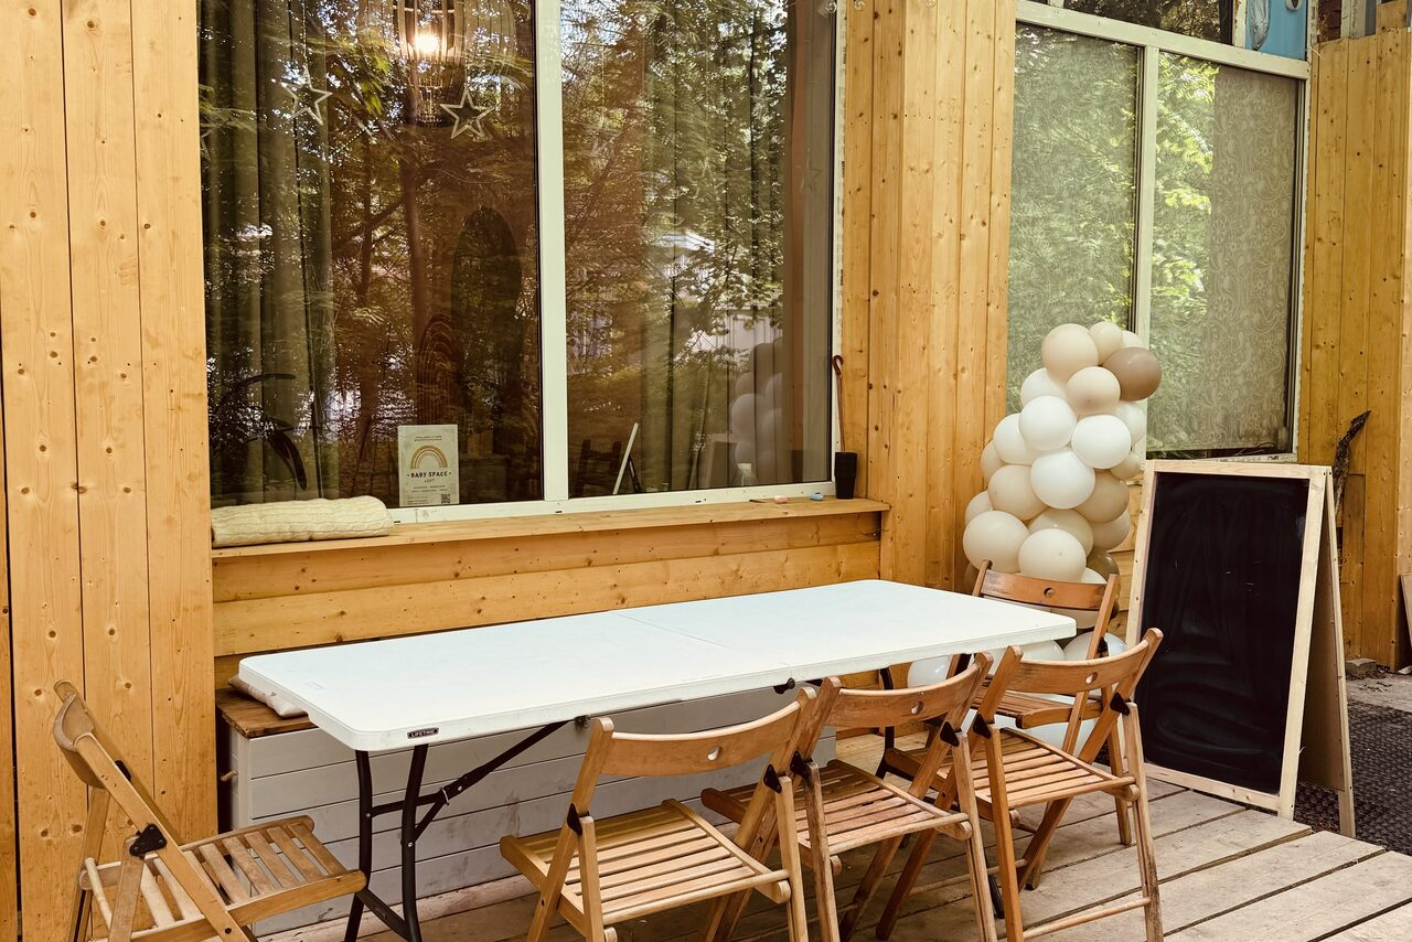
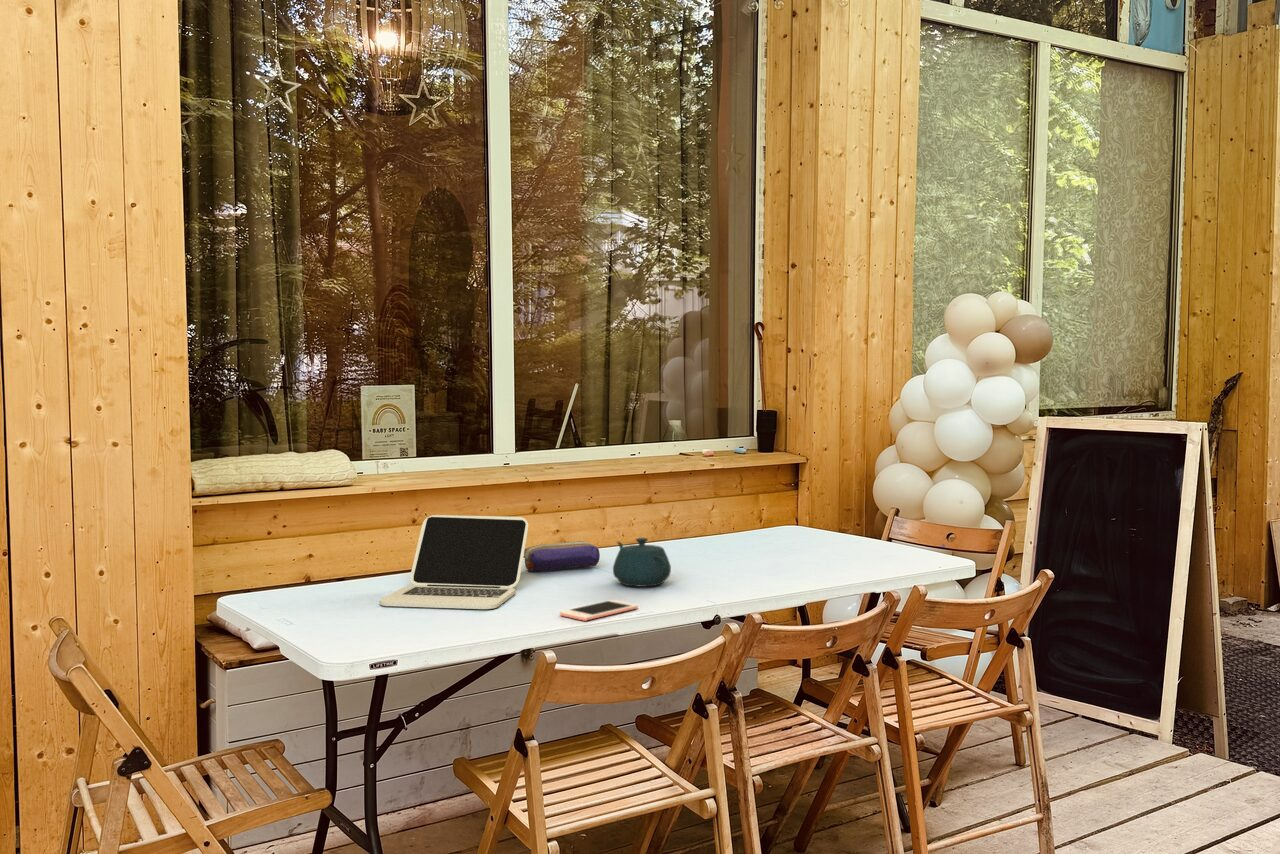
+ cell phone [559,599,639,622]
+ pencil case [523,540,601,572]
+ laptop [379,514,530,610]
+ teapot [612,537,672,588]
